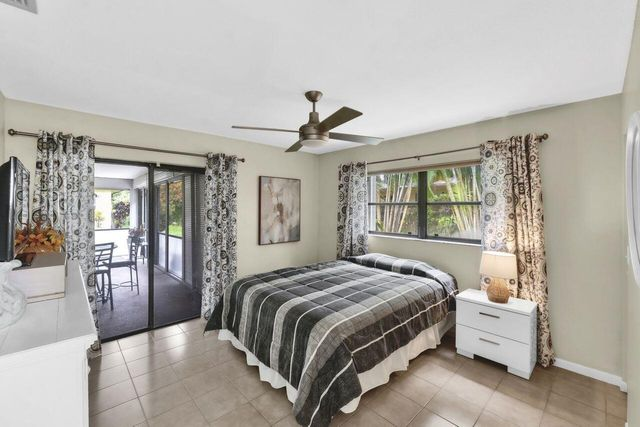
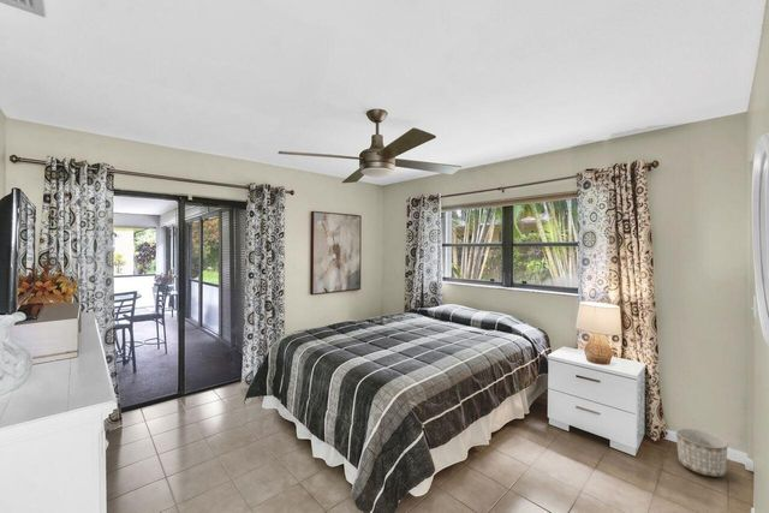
+ planter [675,426,729,478]
